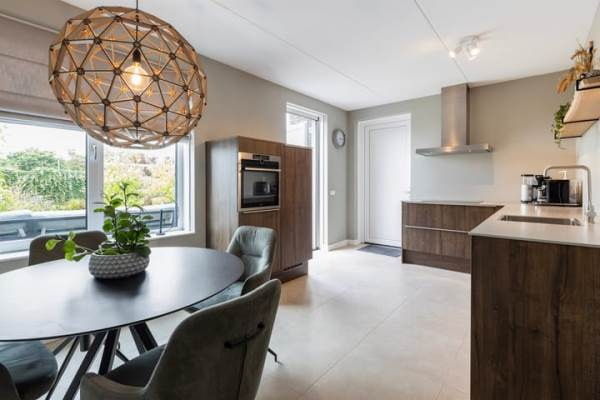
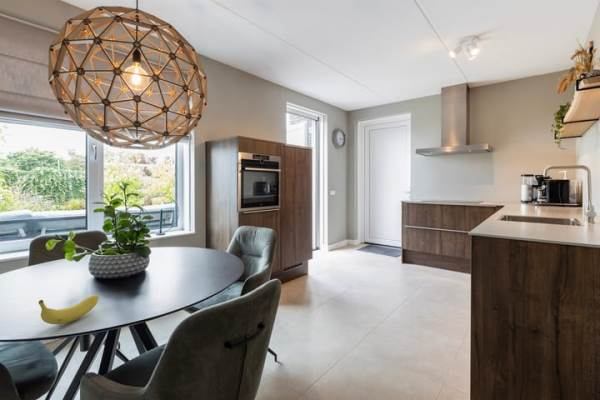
+ fruit [38,294,100,325]
